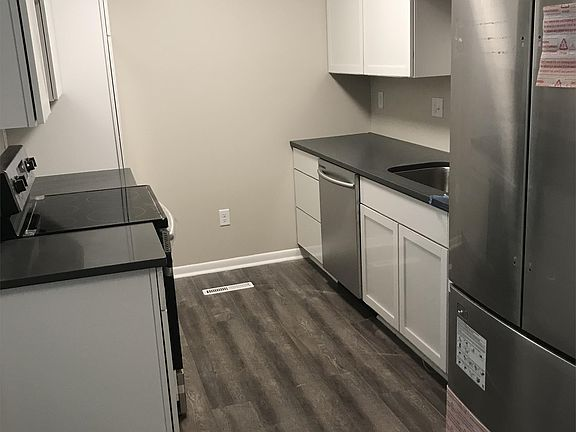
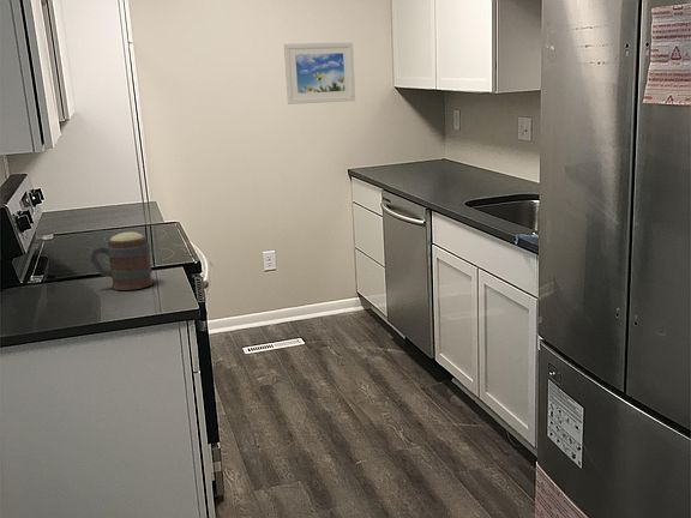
+ mug [89,230,155,291]
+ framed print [283,41,356,106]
